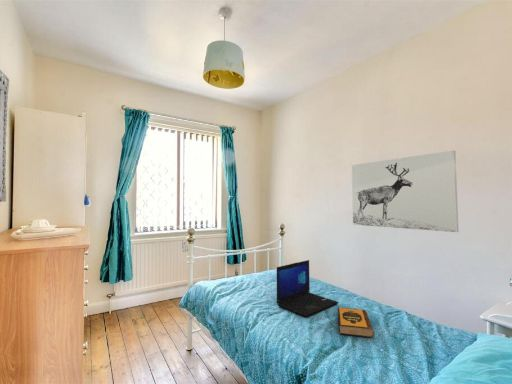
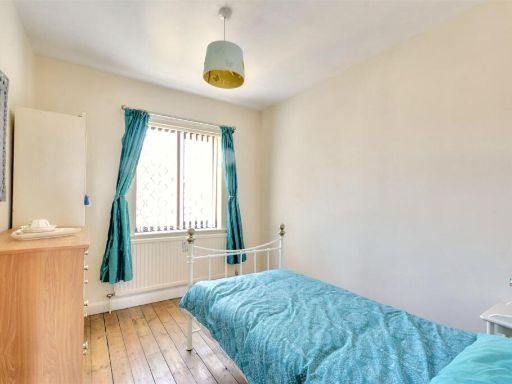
- laptop [276,259,339,318]
- wall art [351,150,460,233]
- hardback book [337,306,375,338]
